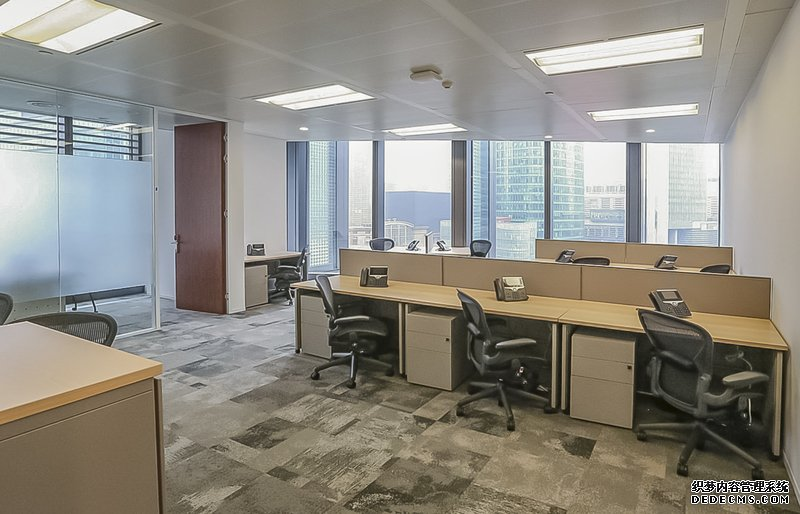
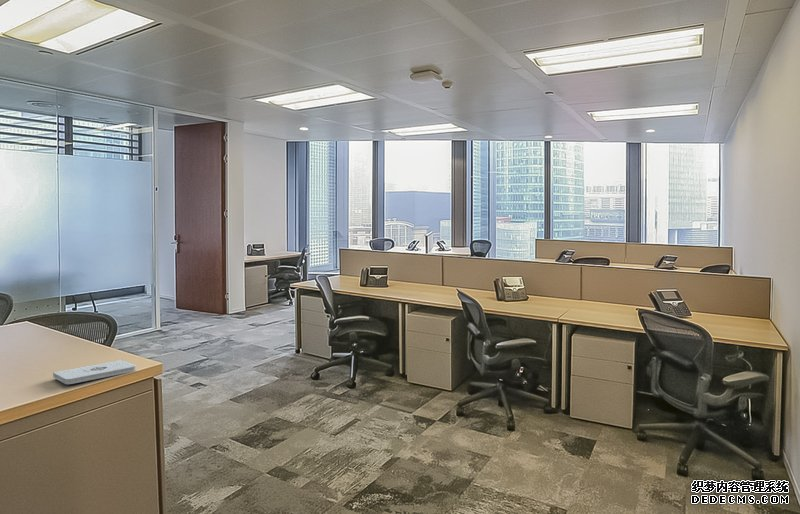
+ notepad [52,359,137,385]
